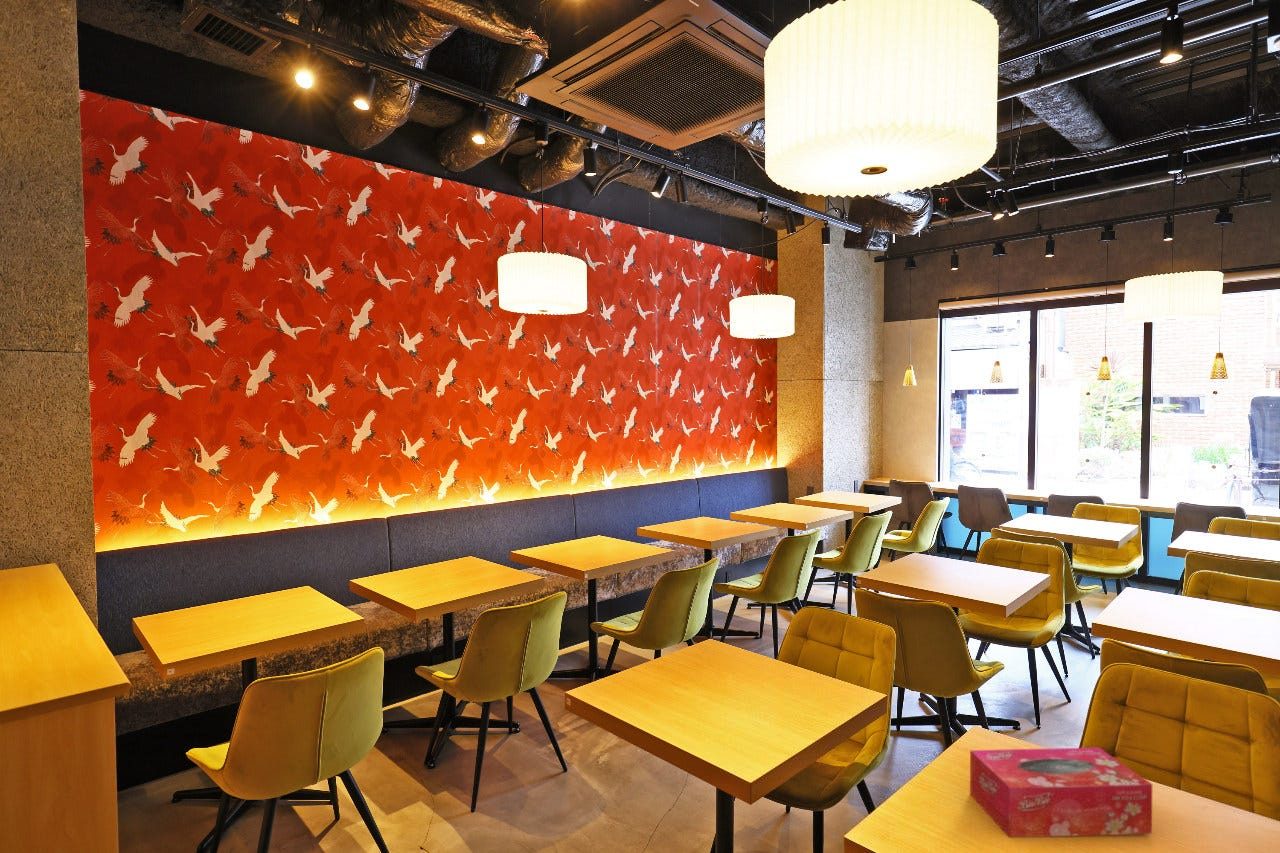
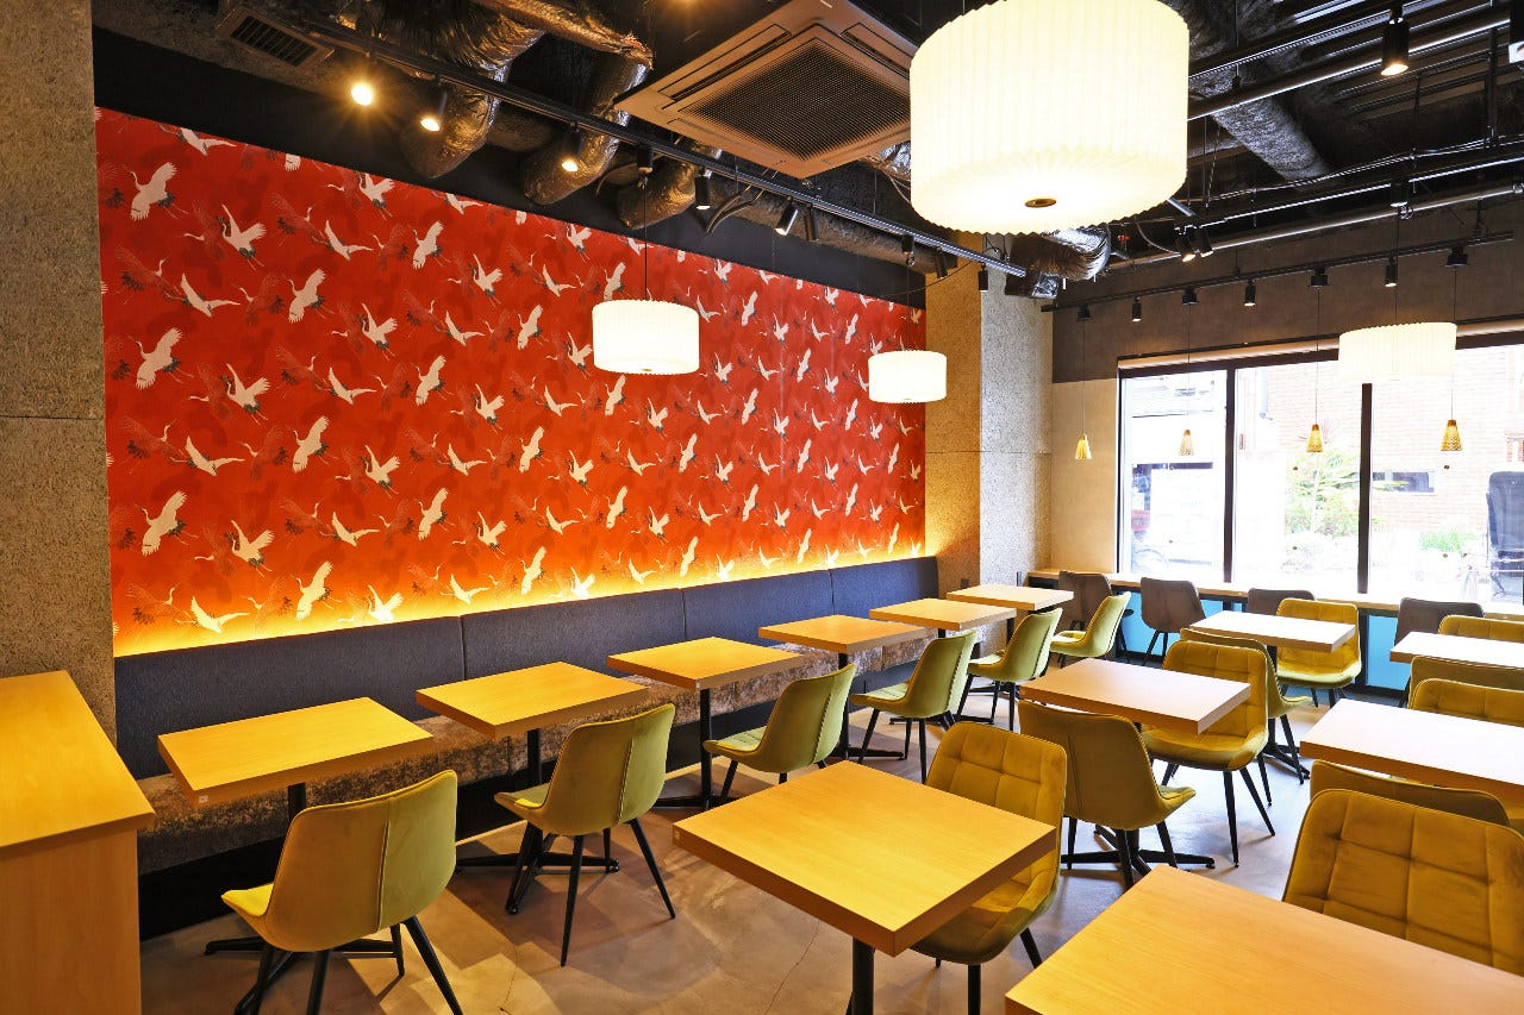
- tissue box [969,747,1153,838]
